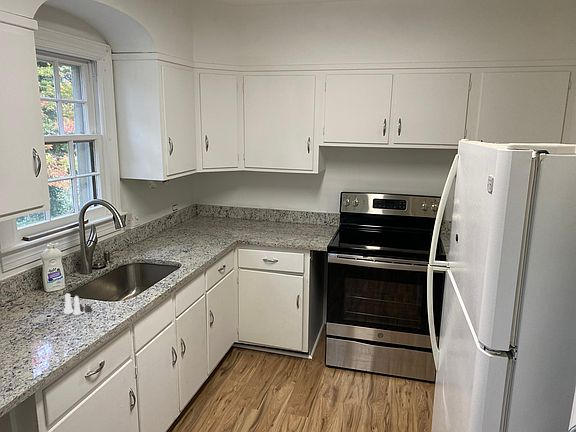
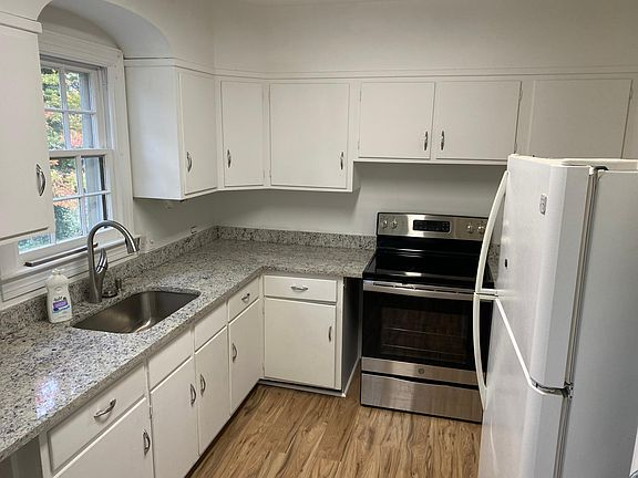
- salt and pepper shaker set [63,292,93,316]
